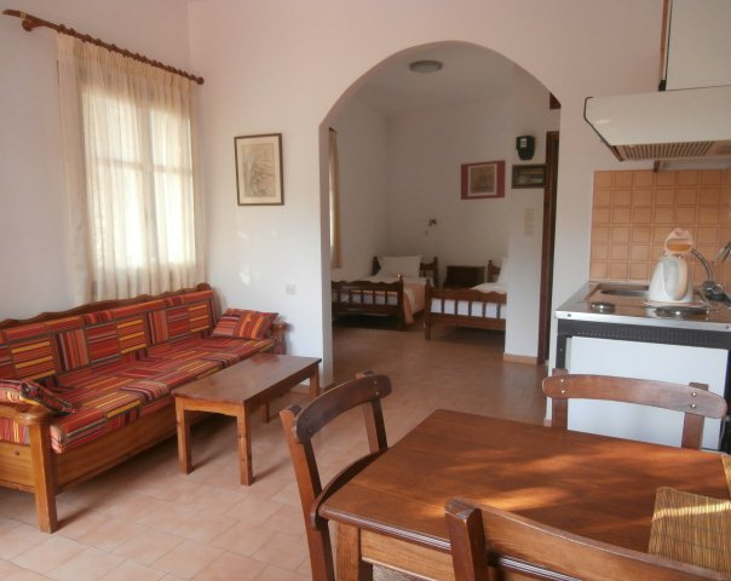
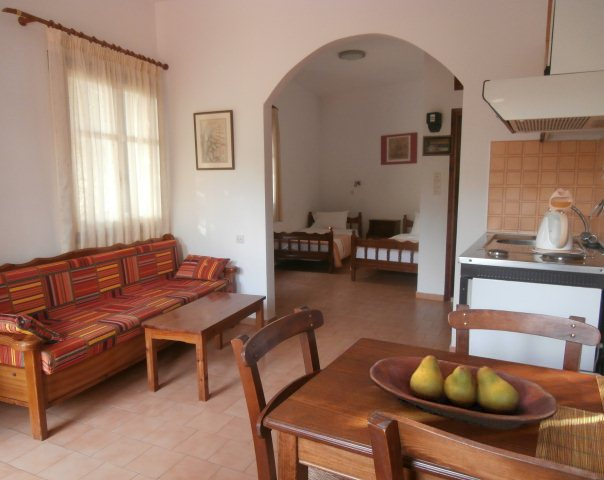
+ fruit bowl [369,354,558,431]
